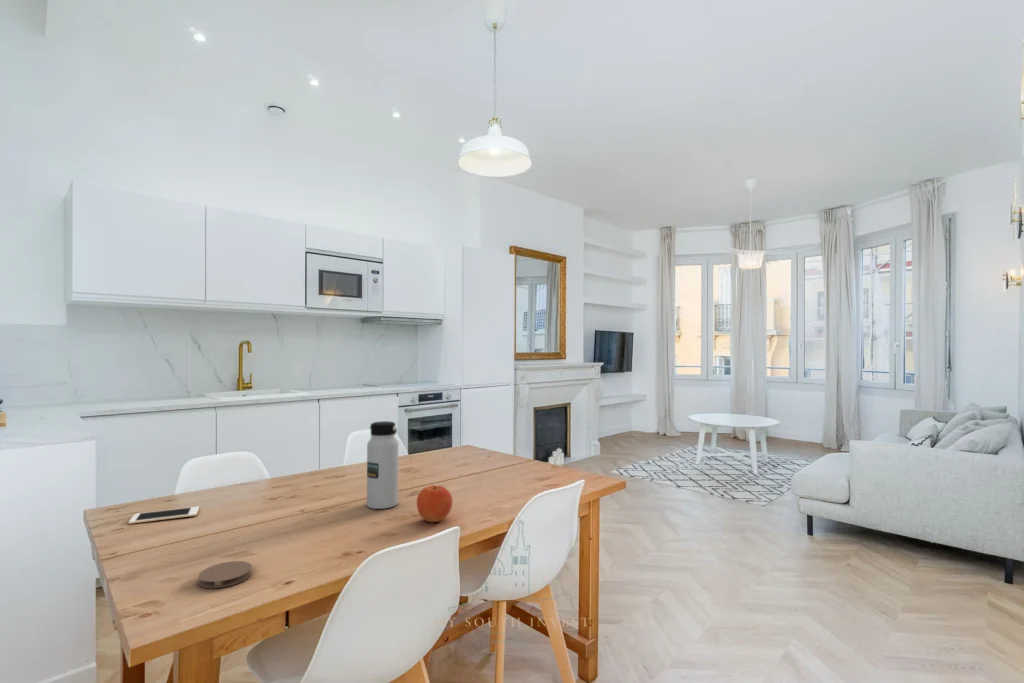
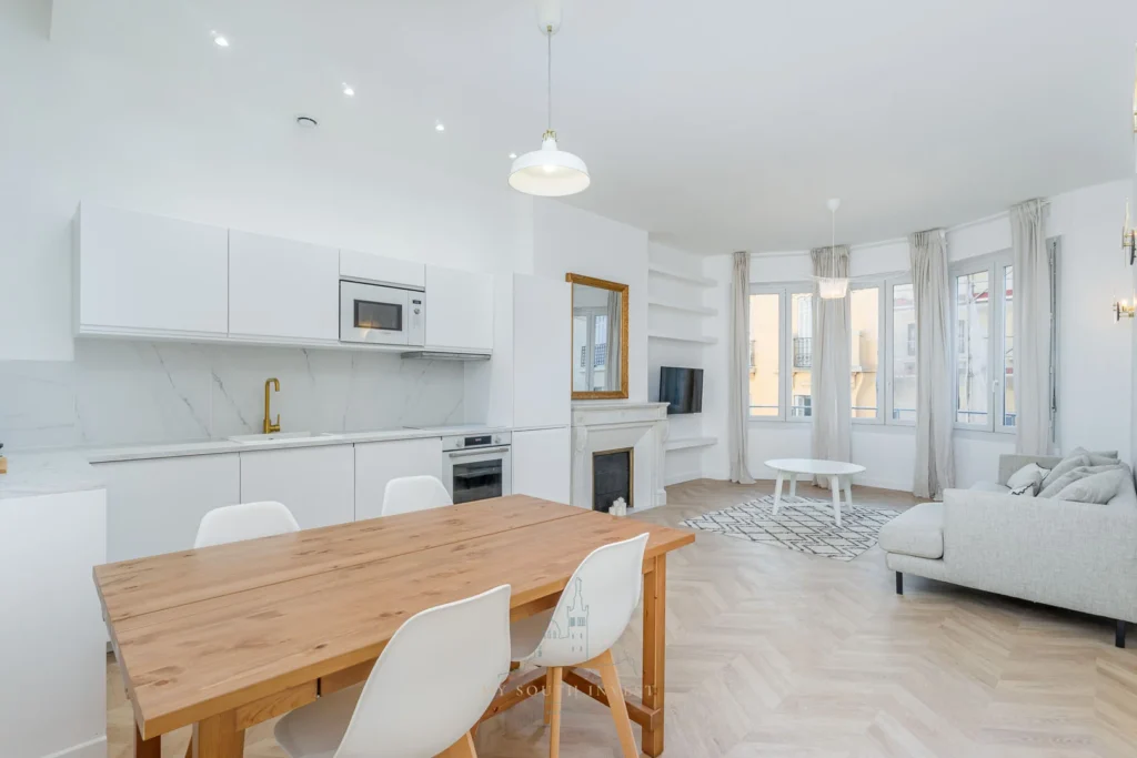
- coaster [197,560,253,589]
- fruit [416,484,453,523]
- cell phone [128,506,200,525]
- water bottle [366,420,399,510]
